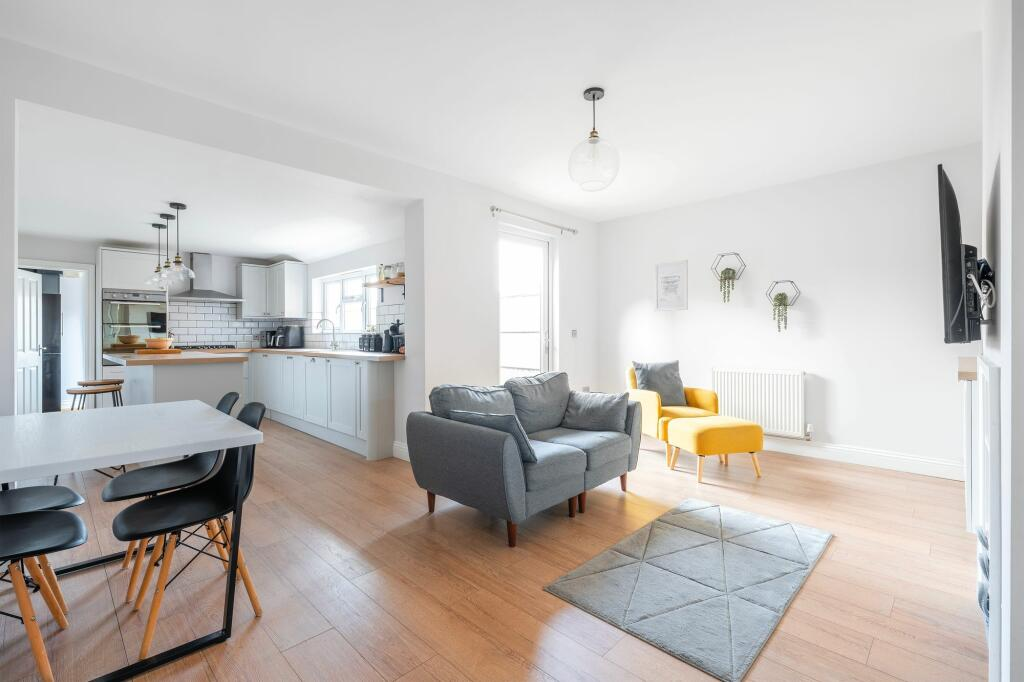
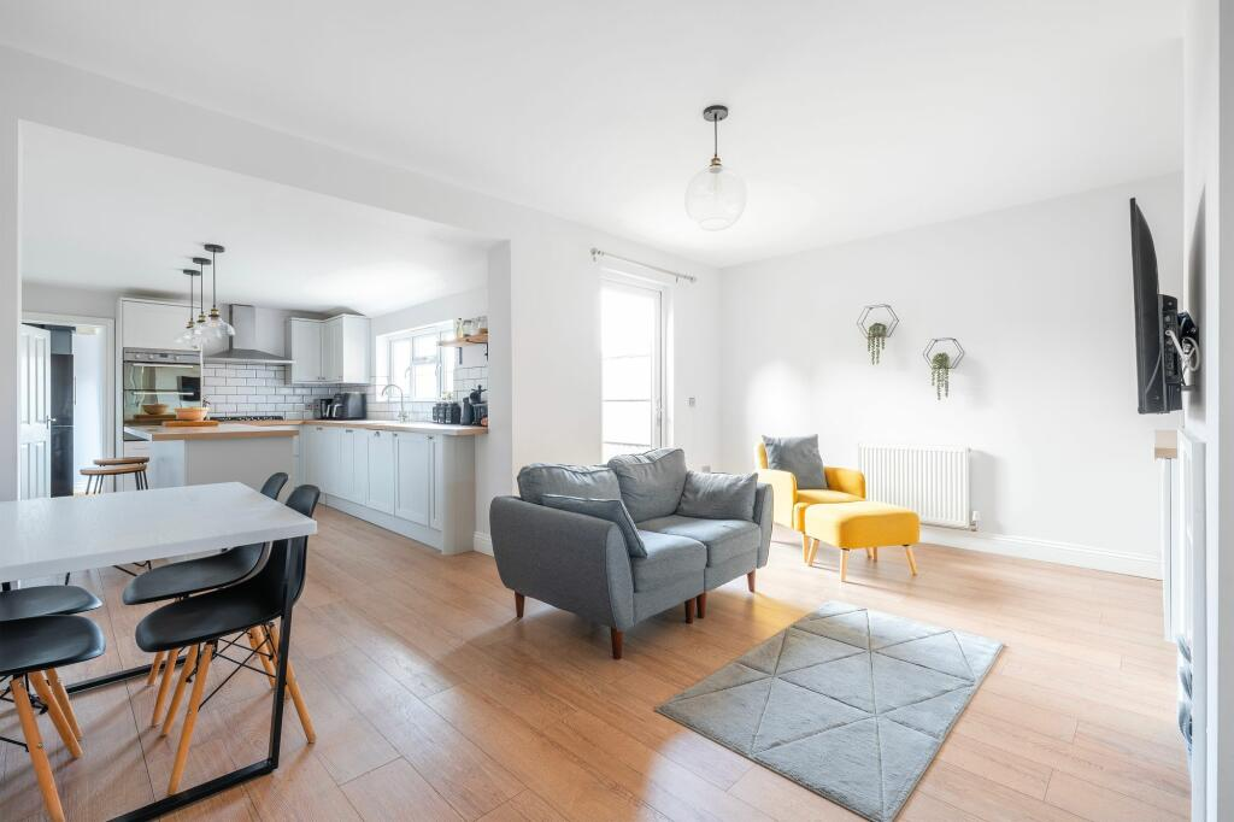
- wall art [653,259,689,312]
